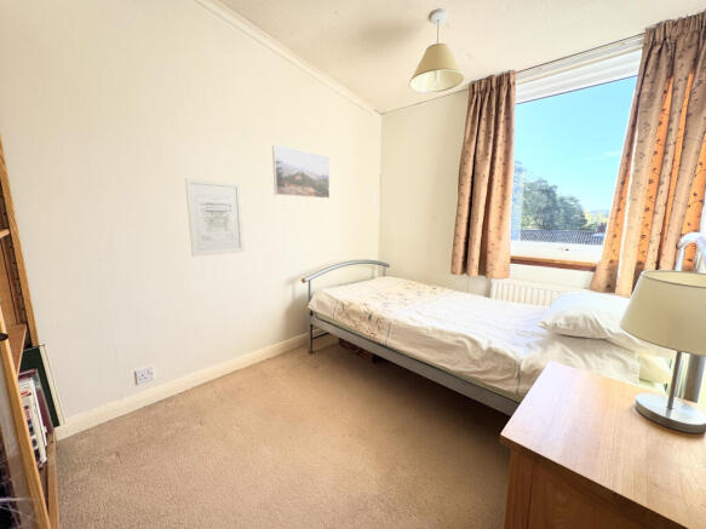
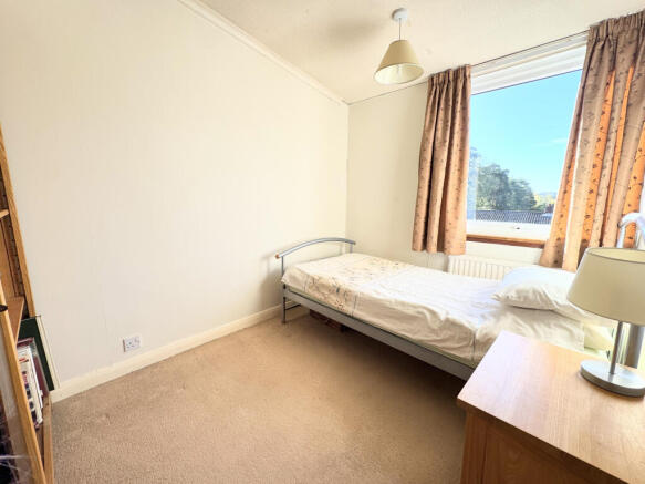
- wall art [184,177,246,258]
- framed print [271,144,331,200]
